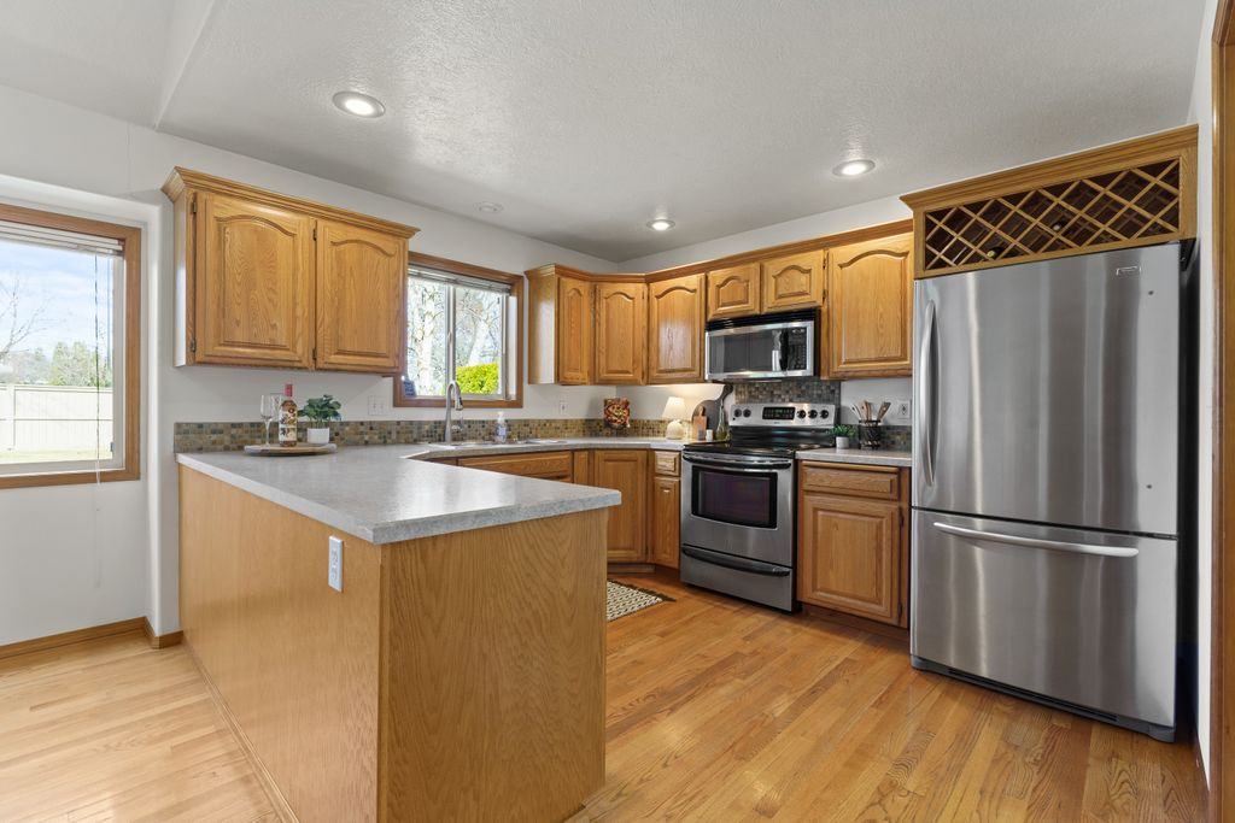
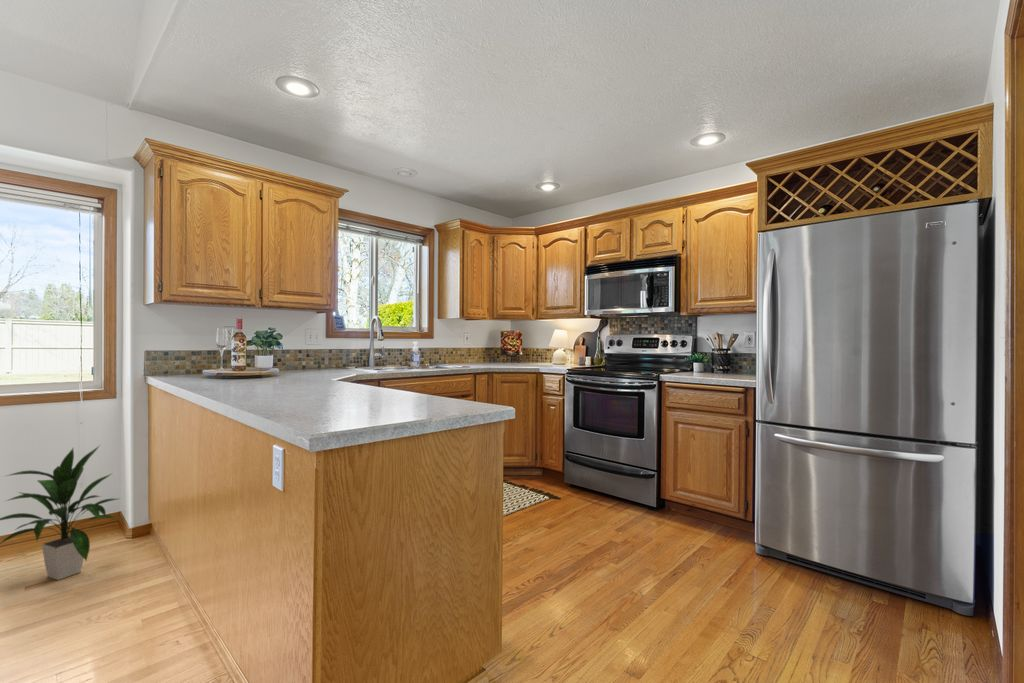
+ indoor plant [0,444,123,581]
